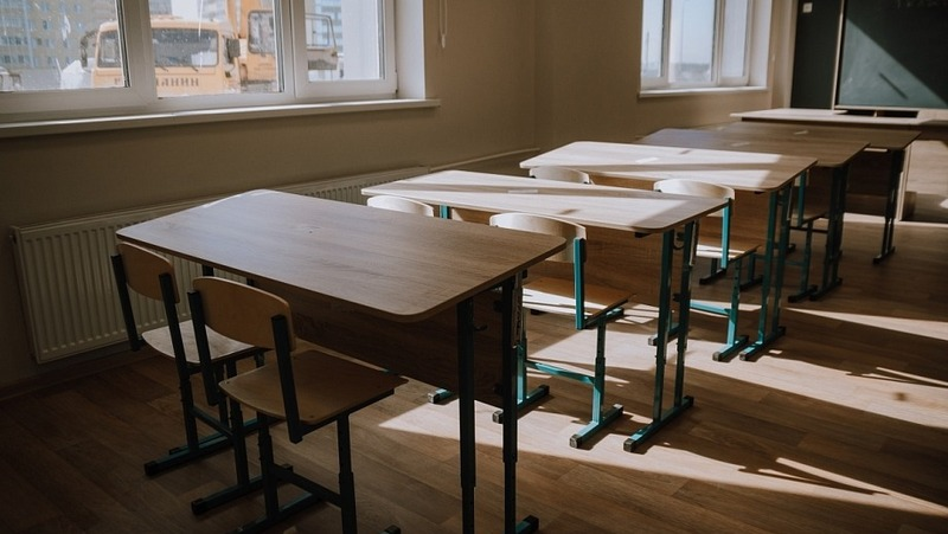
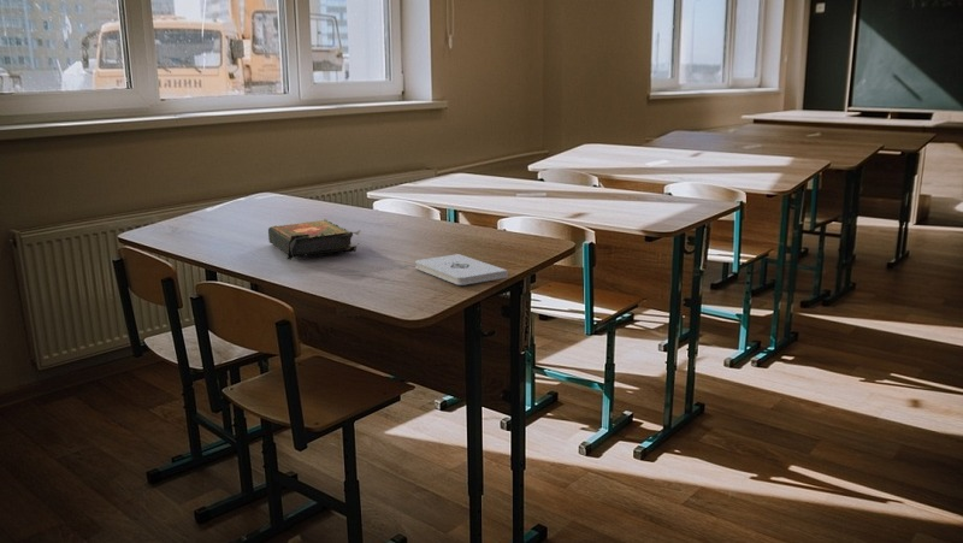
+ notepad [414,253,508,287]
+ book [267,219,361,260]
